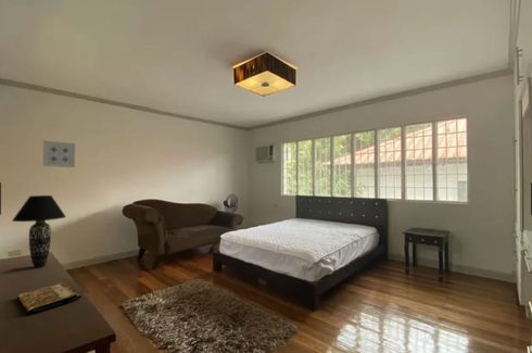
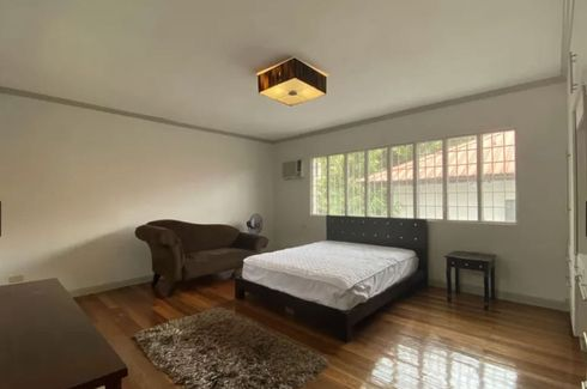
- table lamp [11,194,67,268]
- book [16,281,83,315]
- wall art [42,139,76,168]
